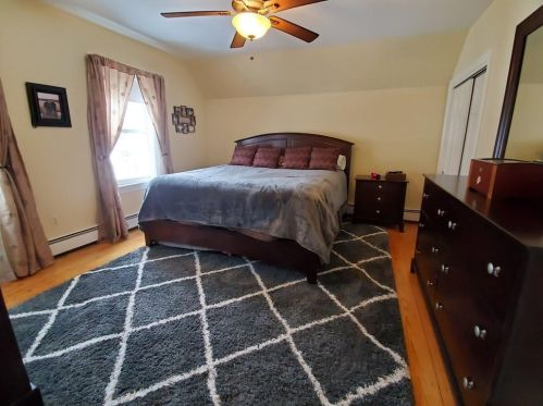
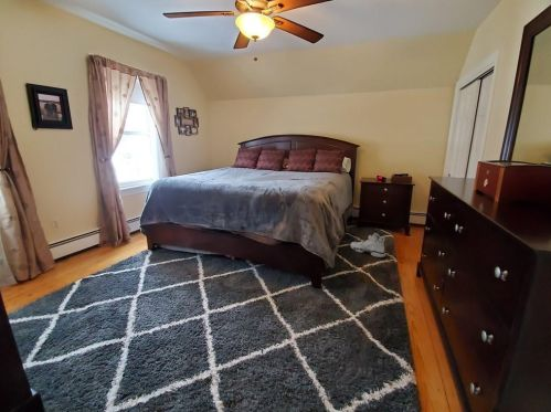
+ sneaker [350,232,386,258]
